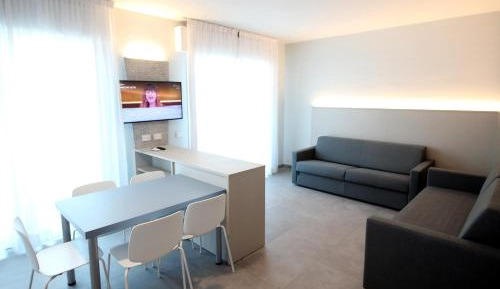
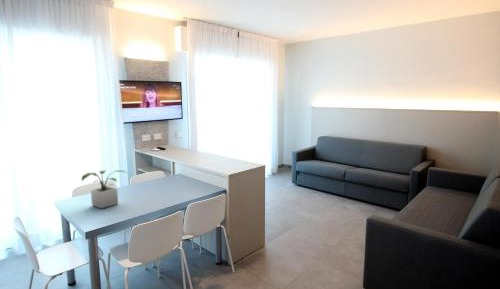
+ potted plant [81,169,128,210]
